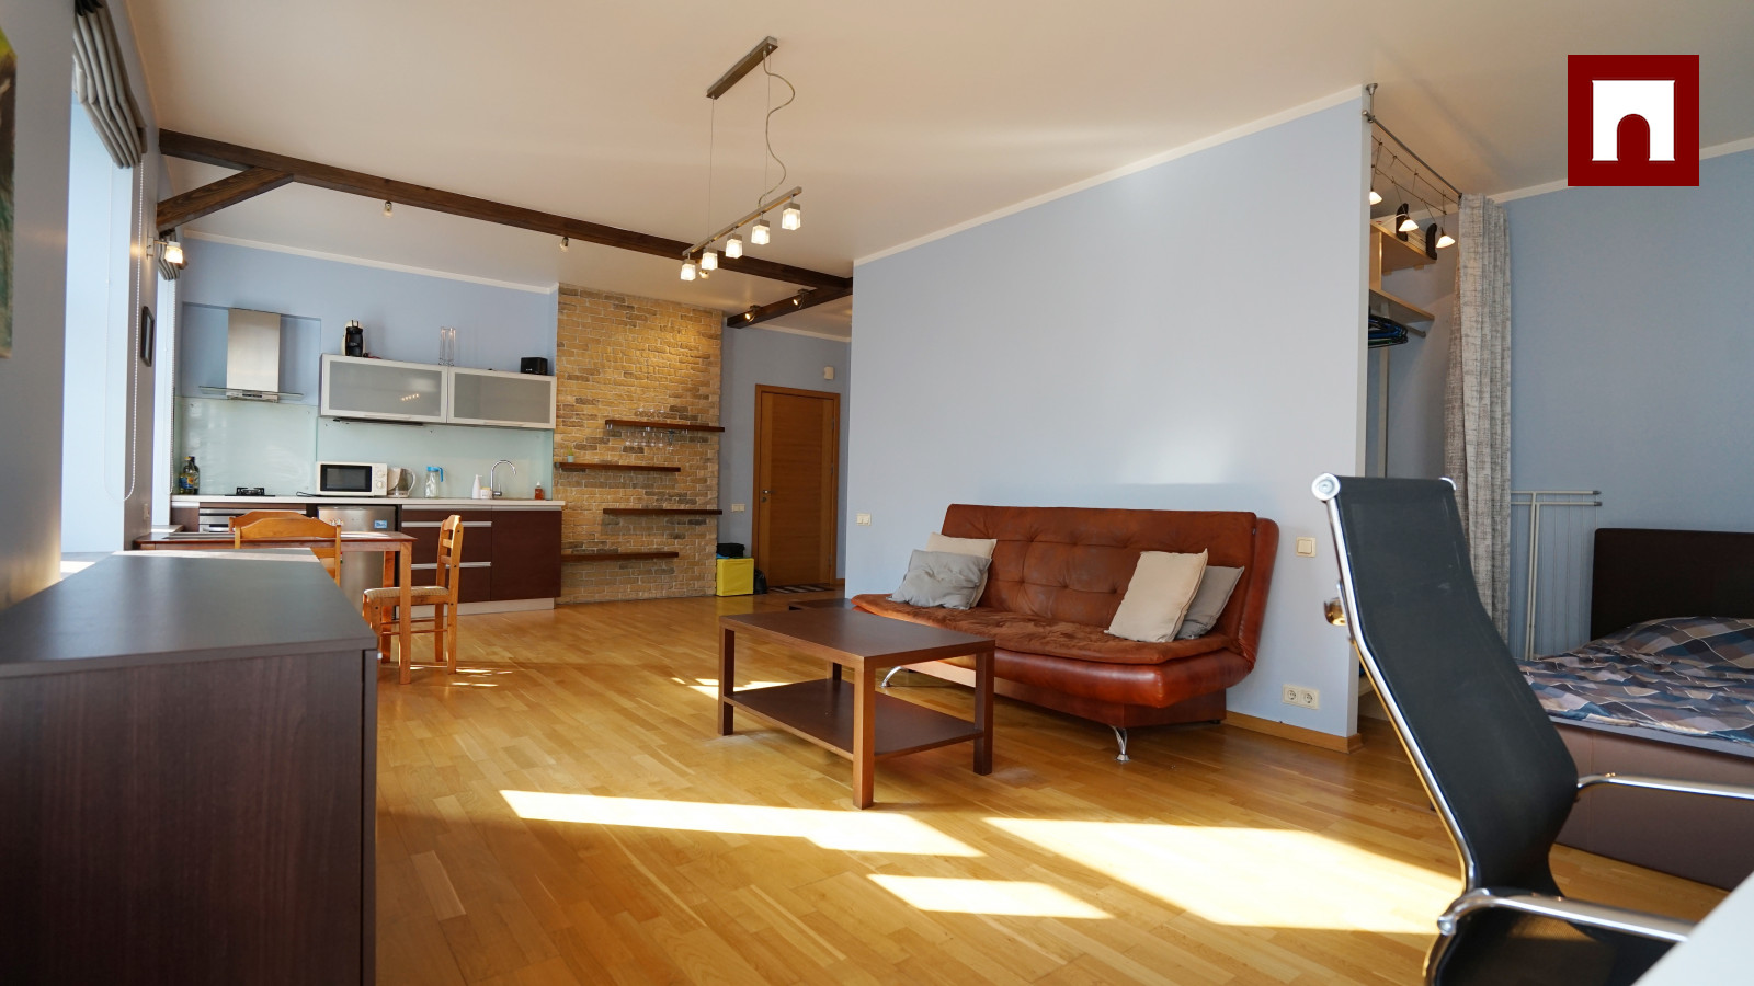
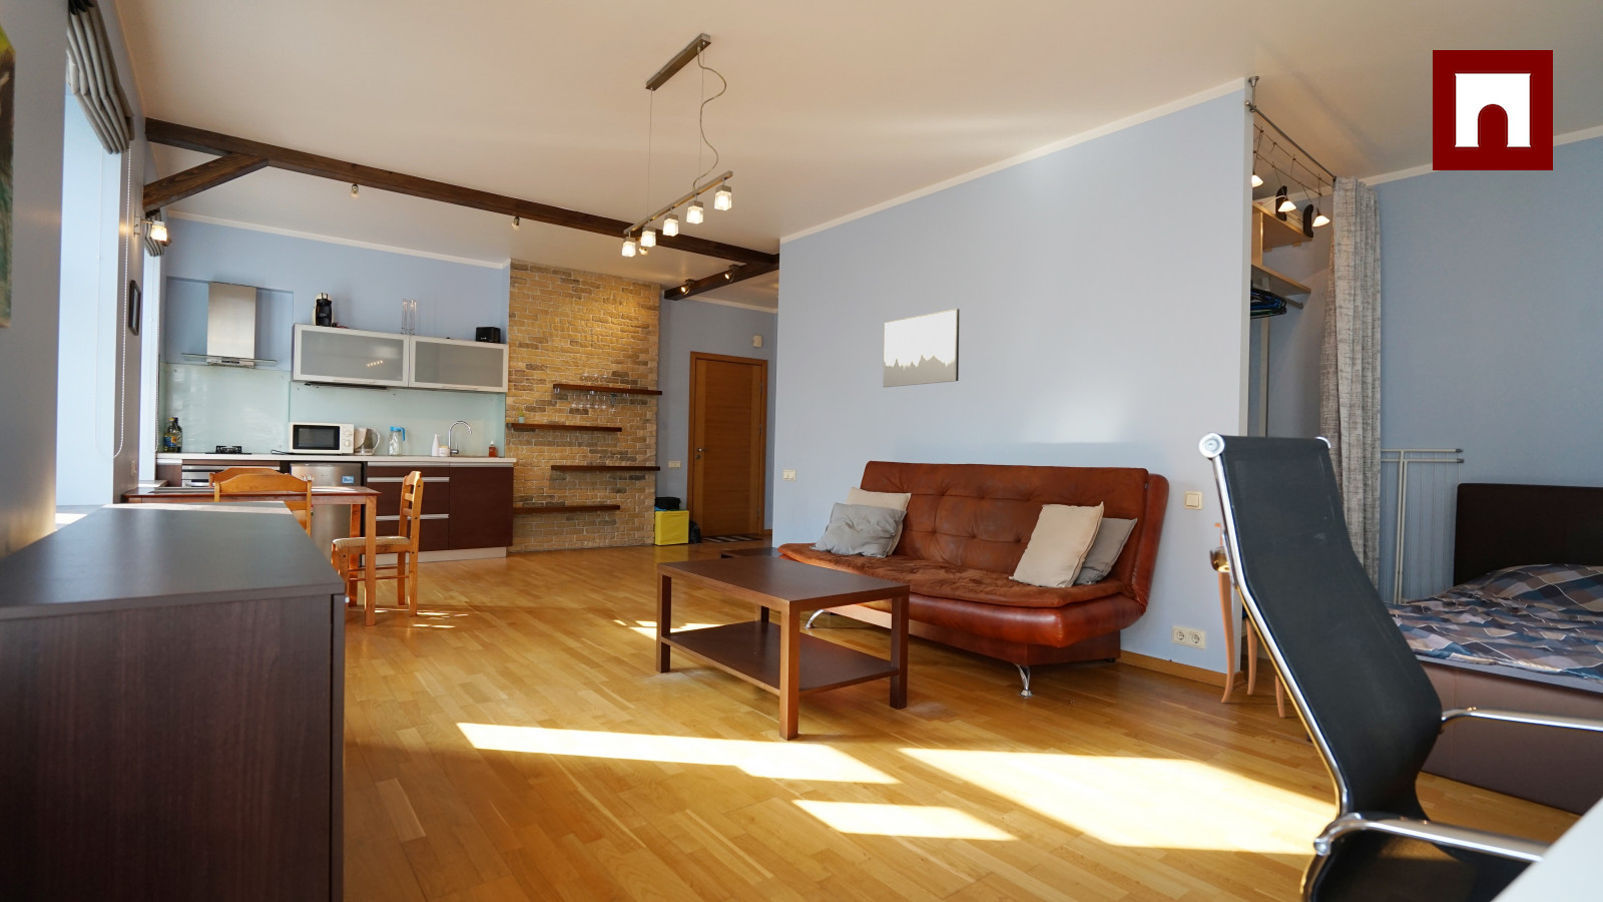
+ side table [1213,522,1286,718]
+ wall art [882,307,961,388]
